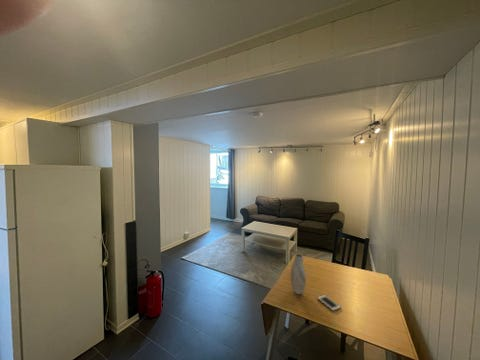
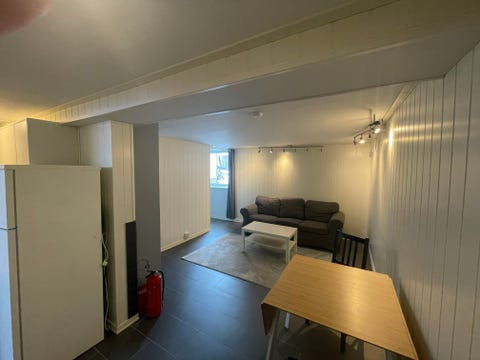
- cell phone [316,294,341,312]
- vase [289,253,307,295]
